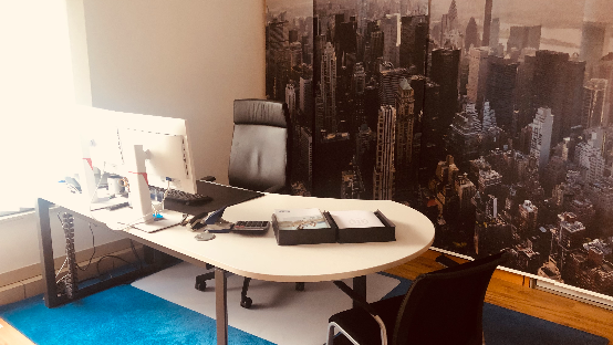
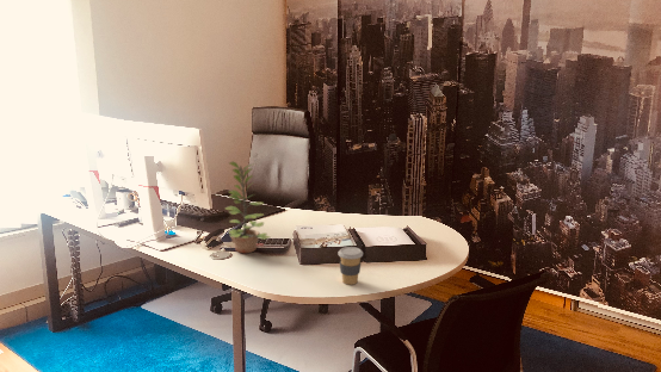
+ plant [224,161,271,254]
+ coffee cup [338,246,364,286]
